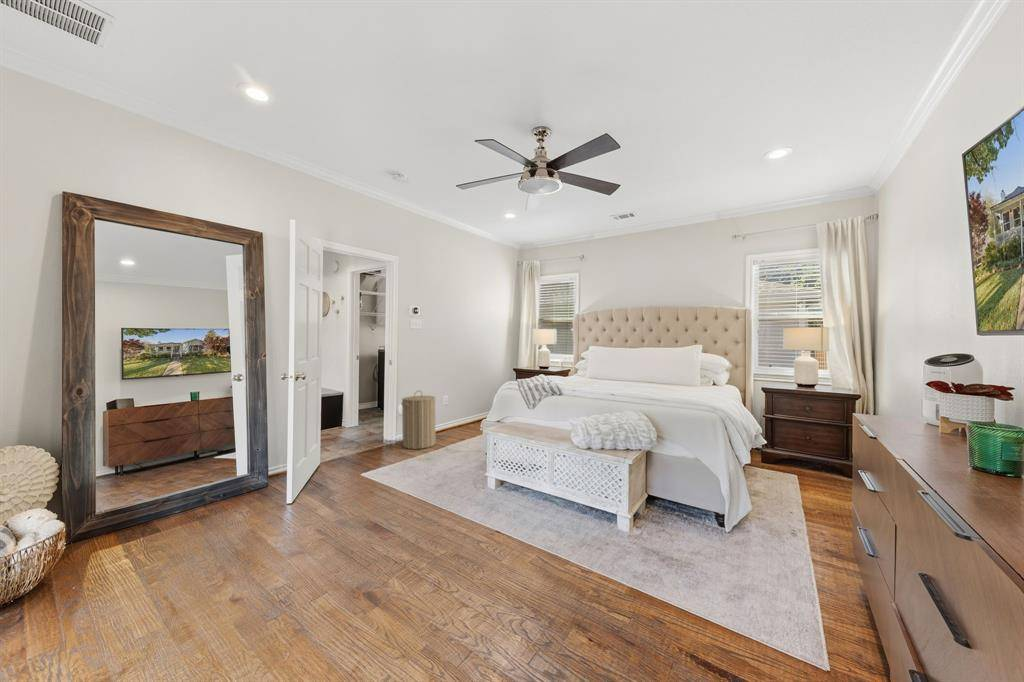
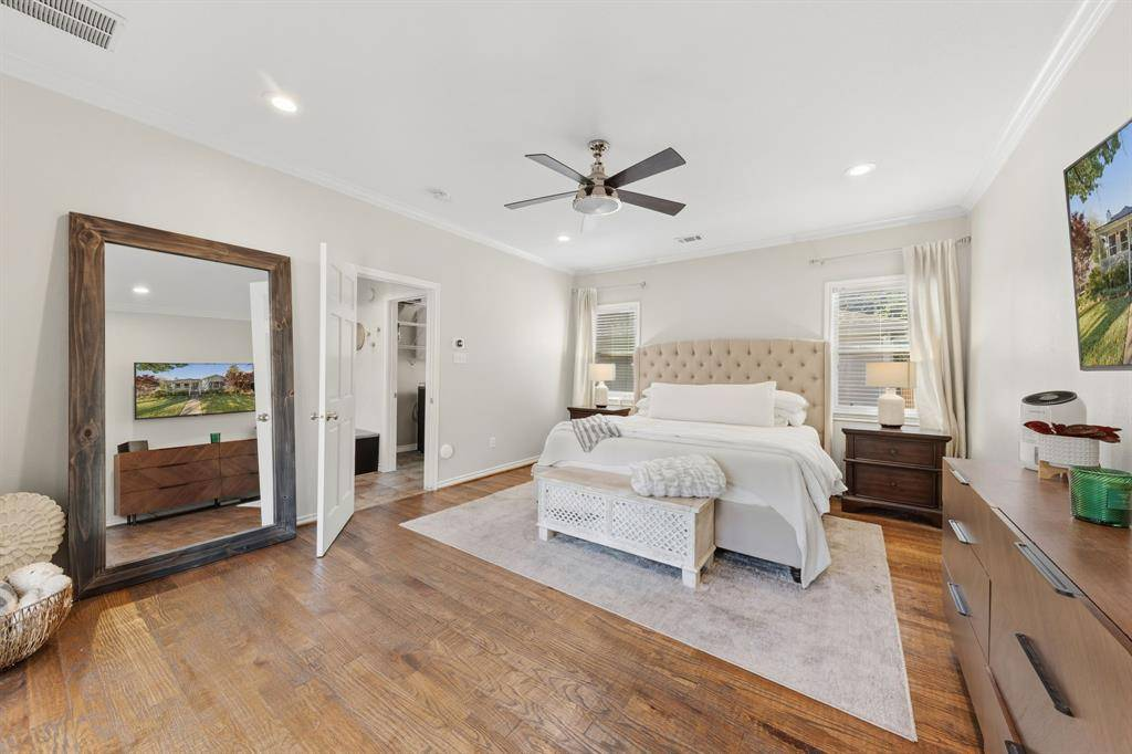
- laundry hamper [400,389,437,450]
